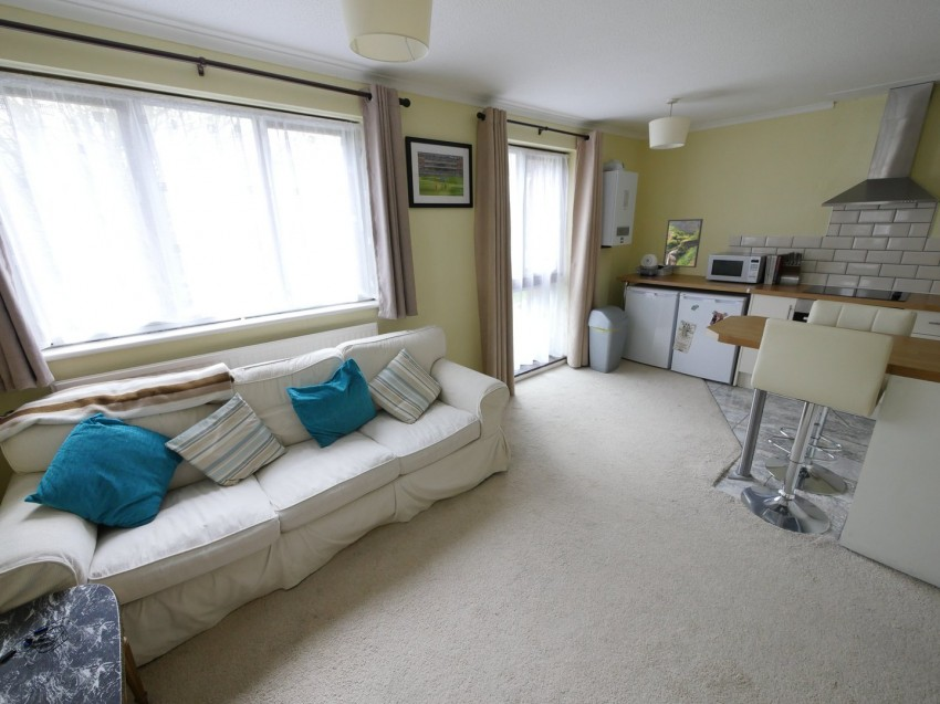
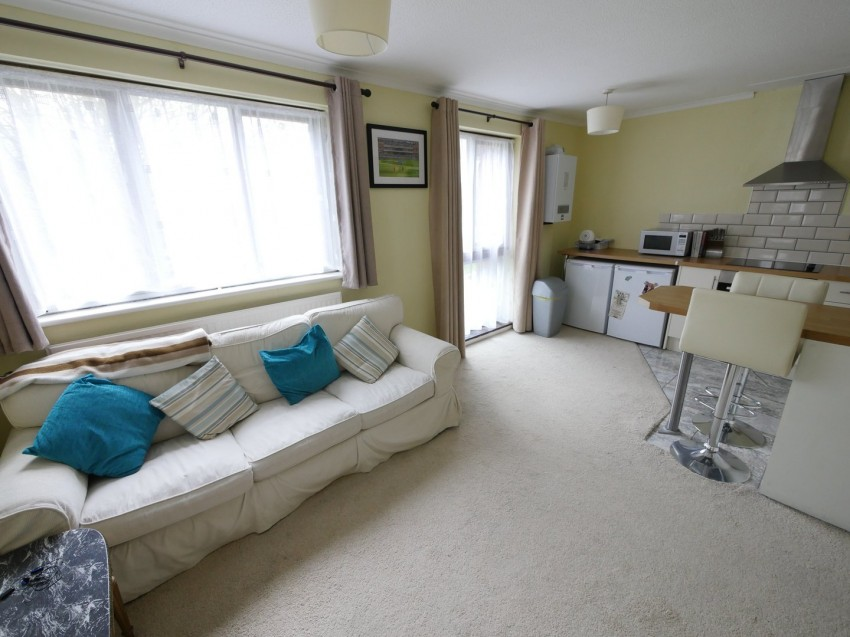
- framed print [662,218,704,269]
